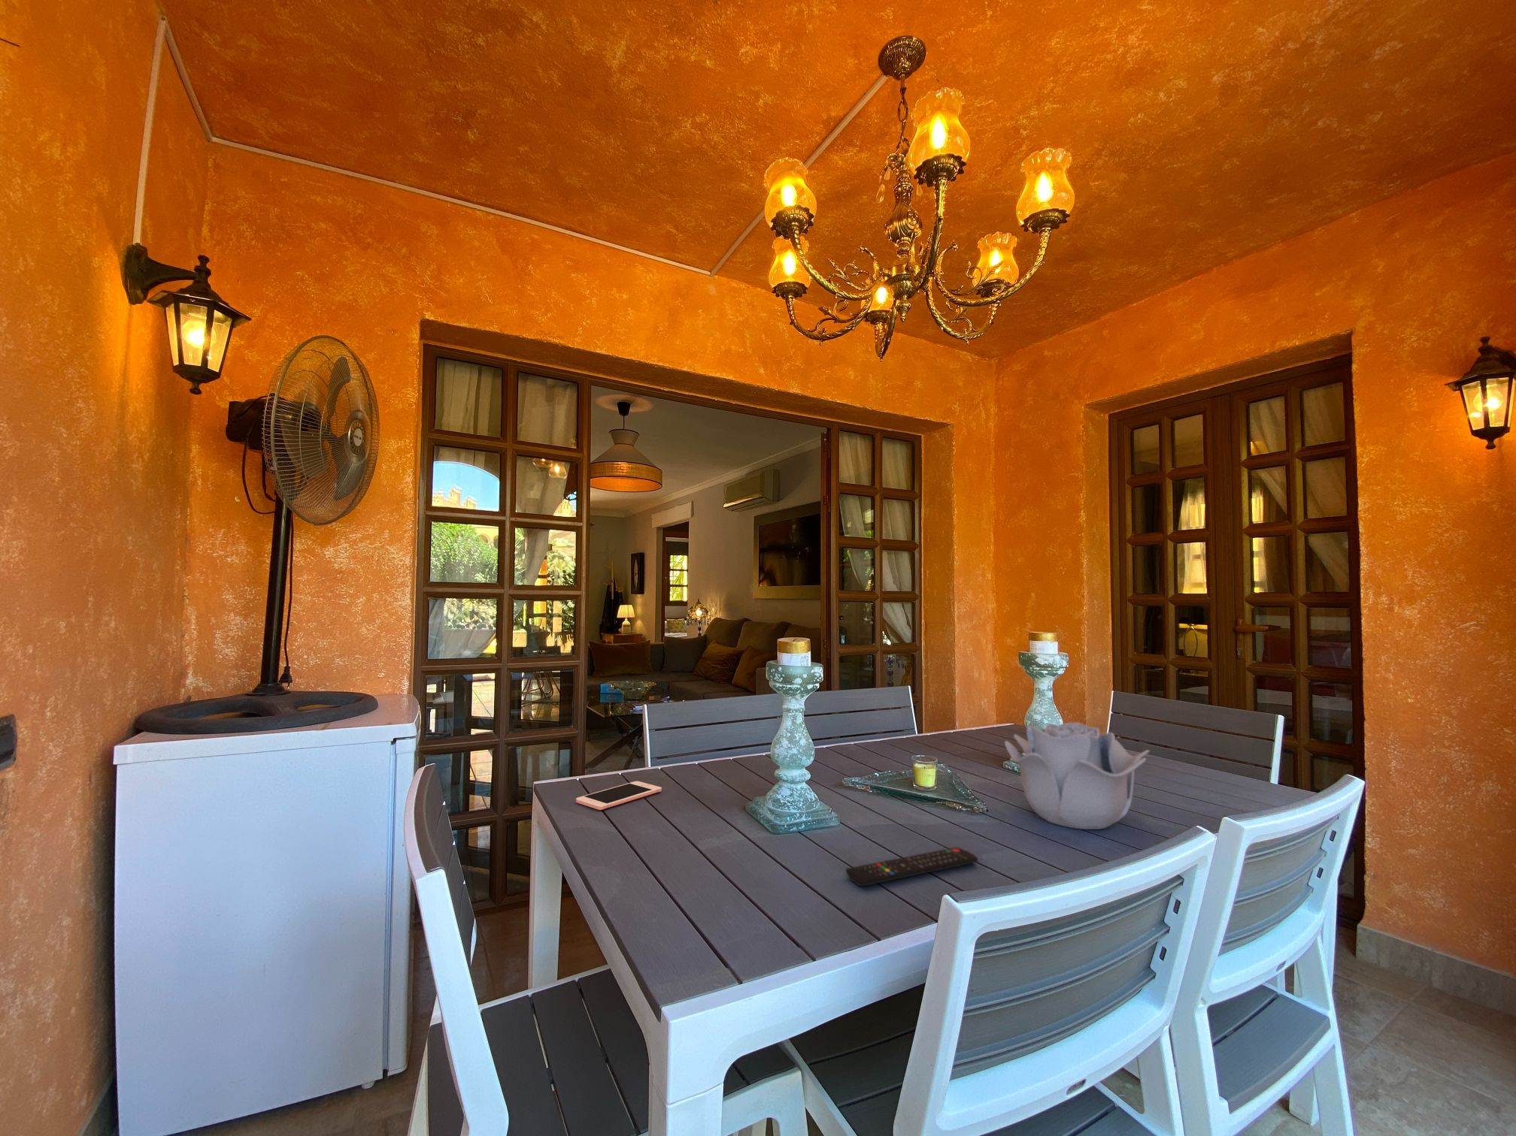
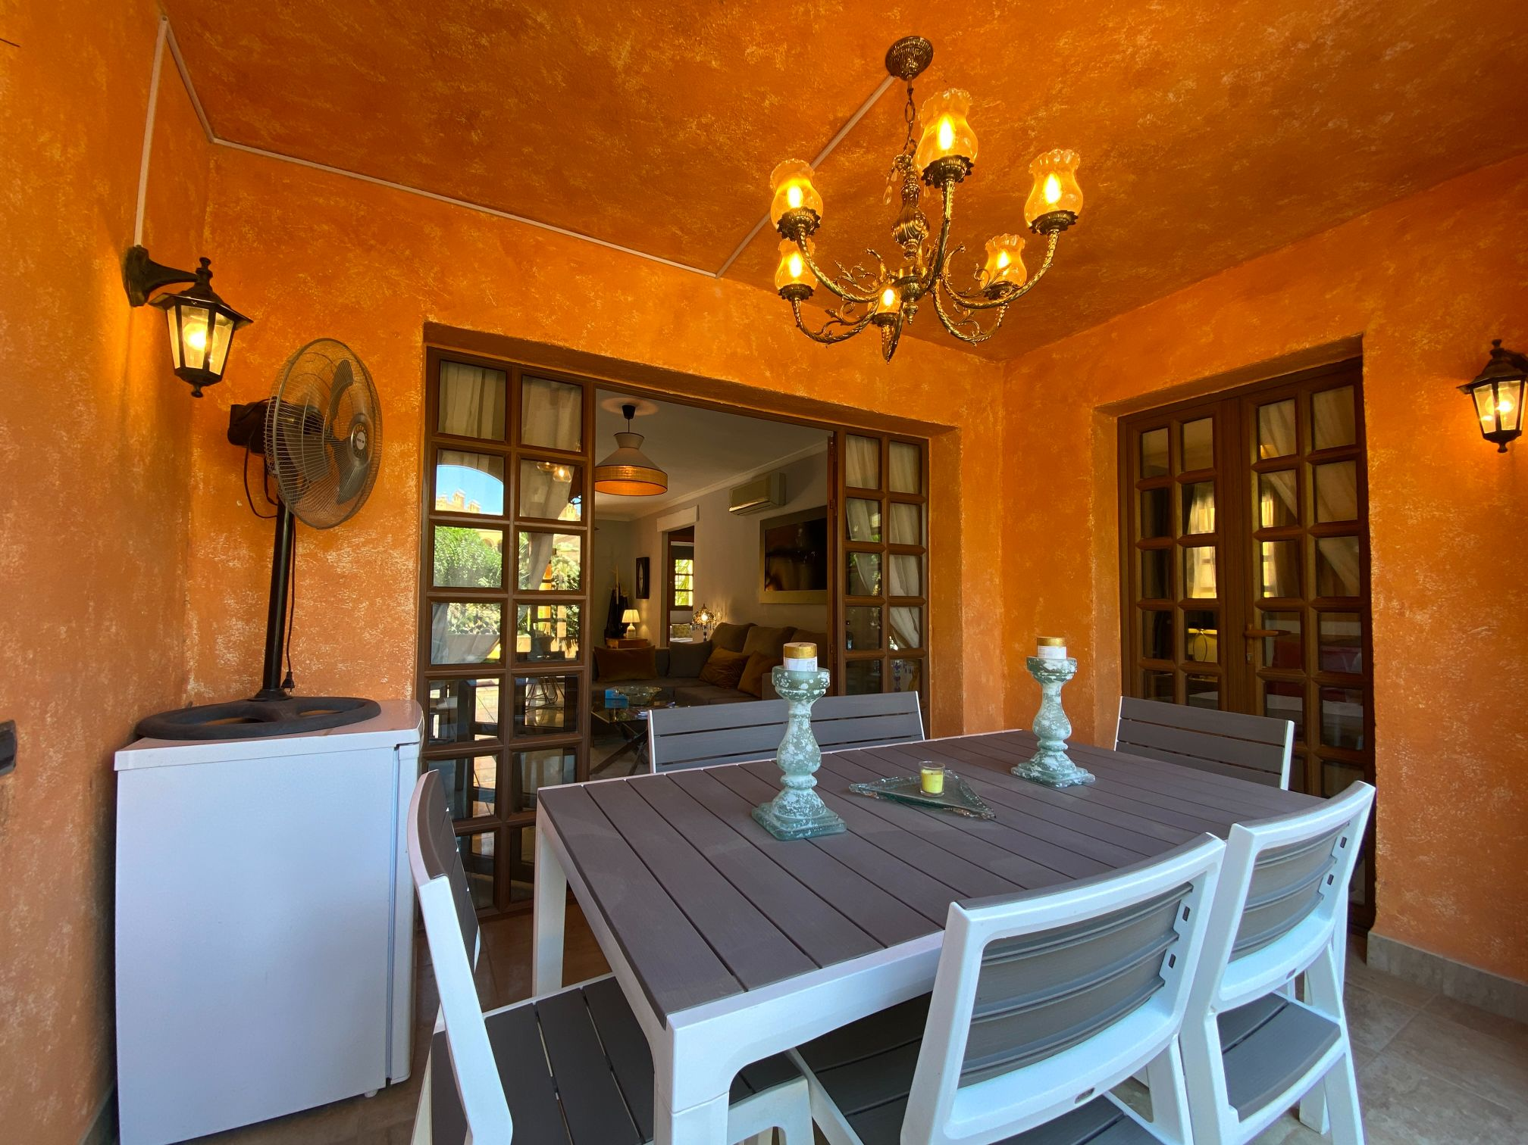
- remote control [845,847,979,887]
- decorative bowl [1004,721,1151,831]
- cell phone [575,780,663,810]
